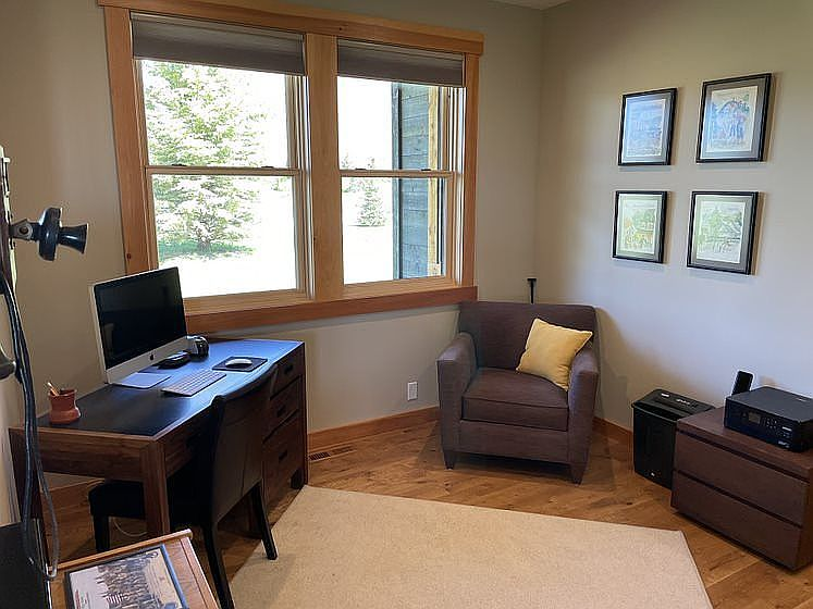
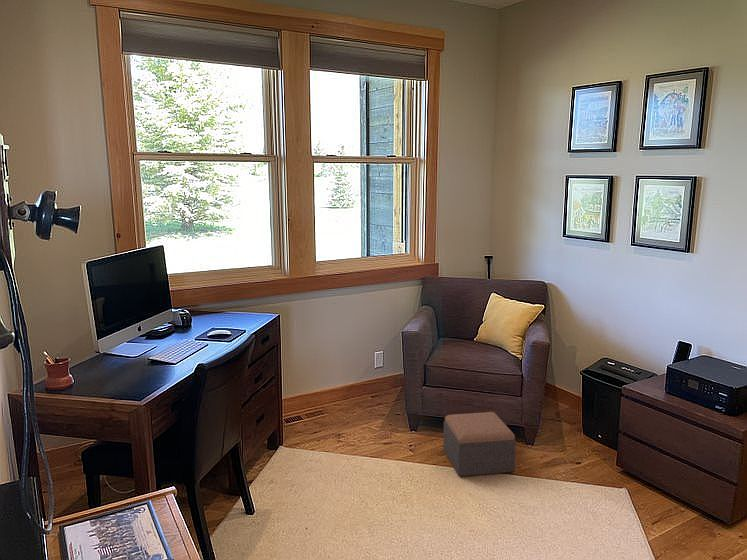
+ footstool [442,411,517,477]
